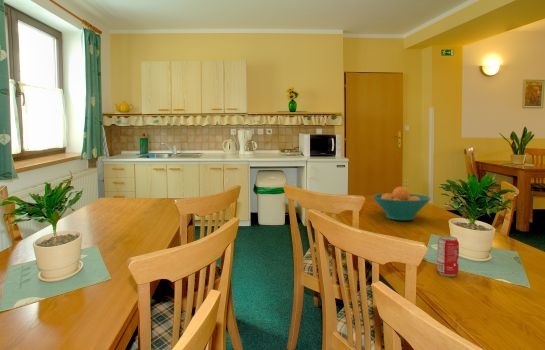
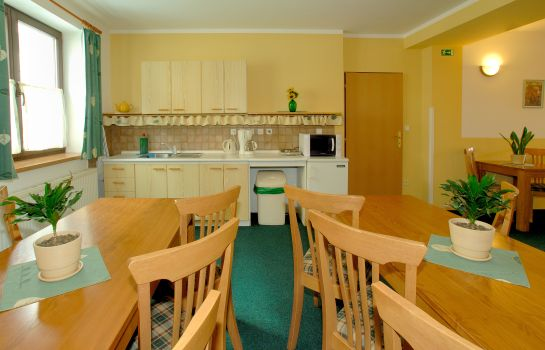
- fruit bowl [371,186,432,221]
- beverage can [436,235,460,277]
